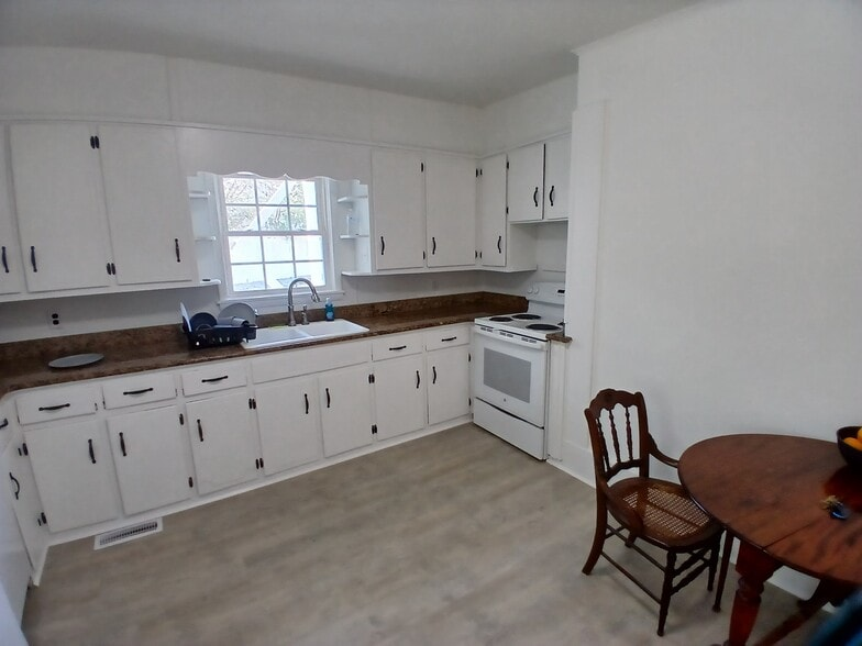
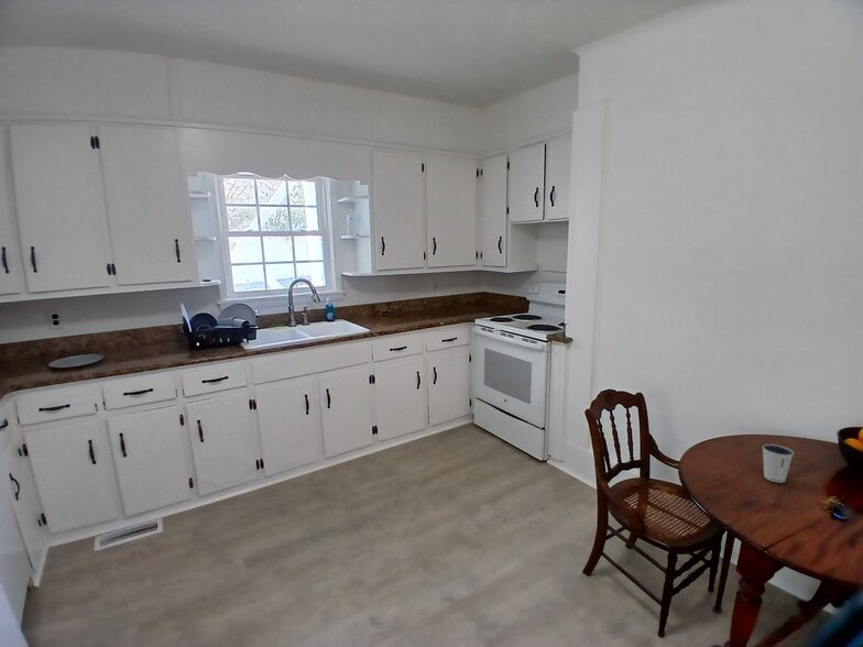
+ dixie cup [762,443,795,484]
